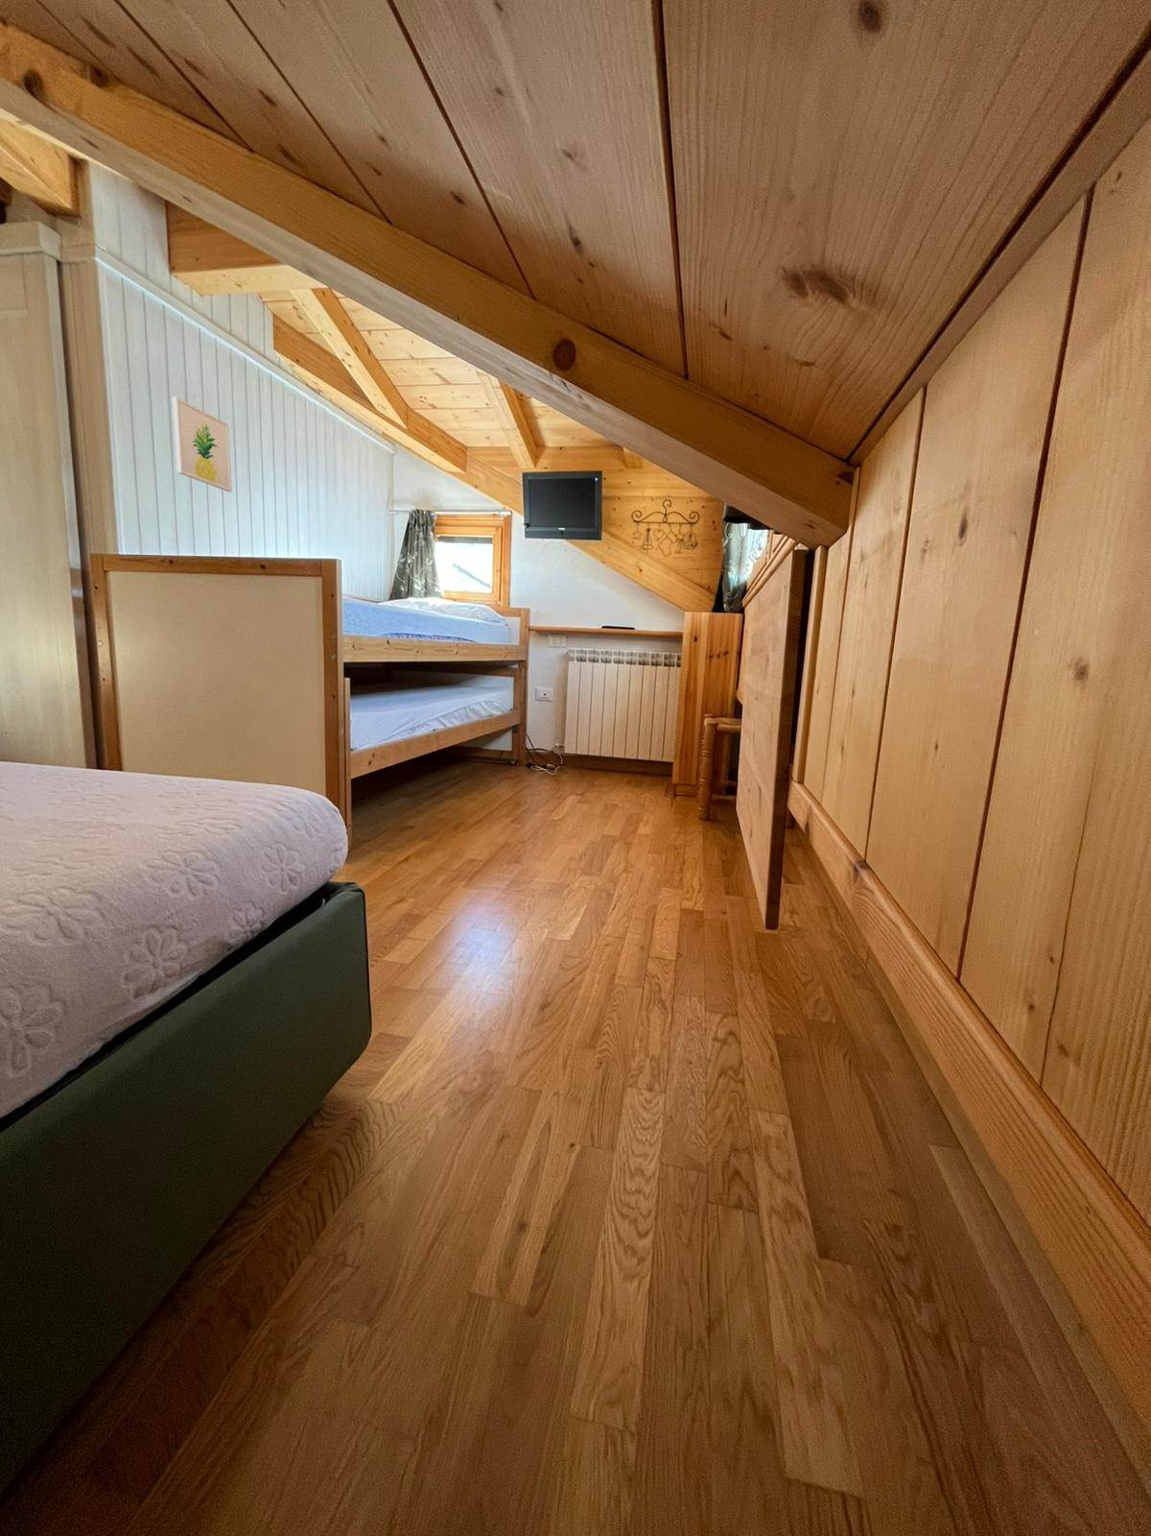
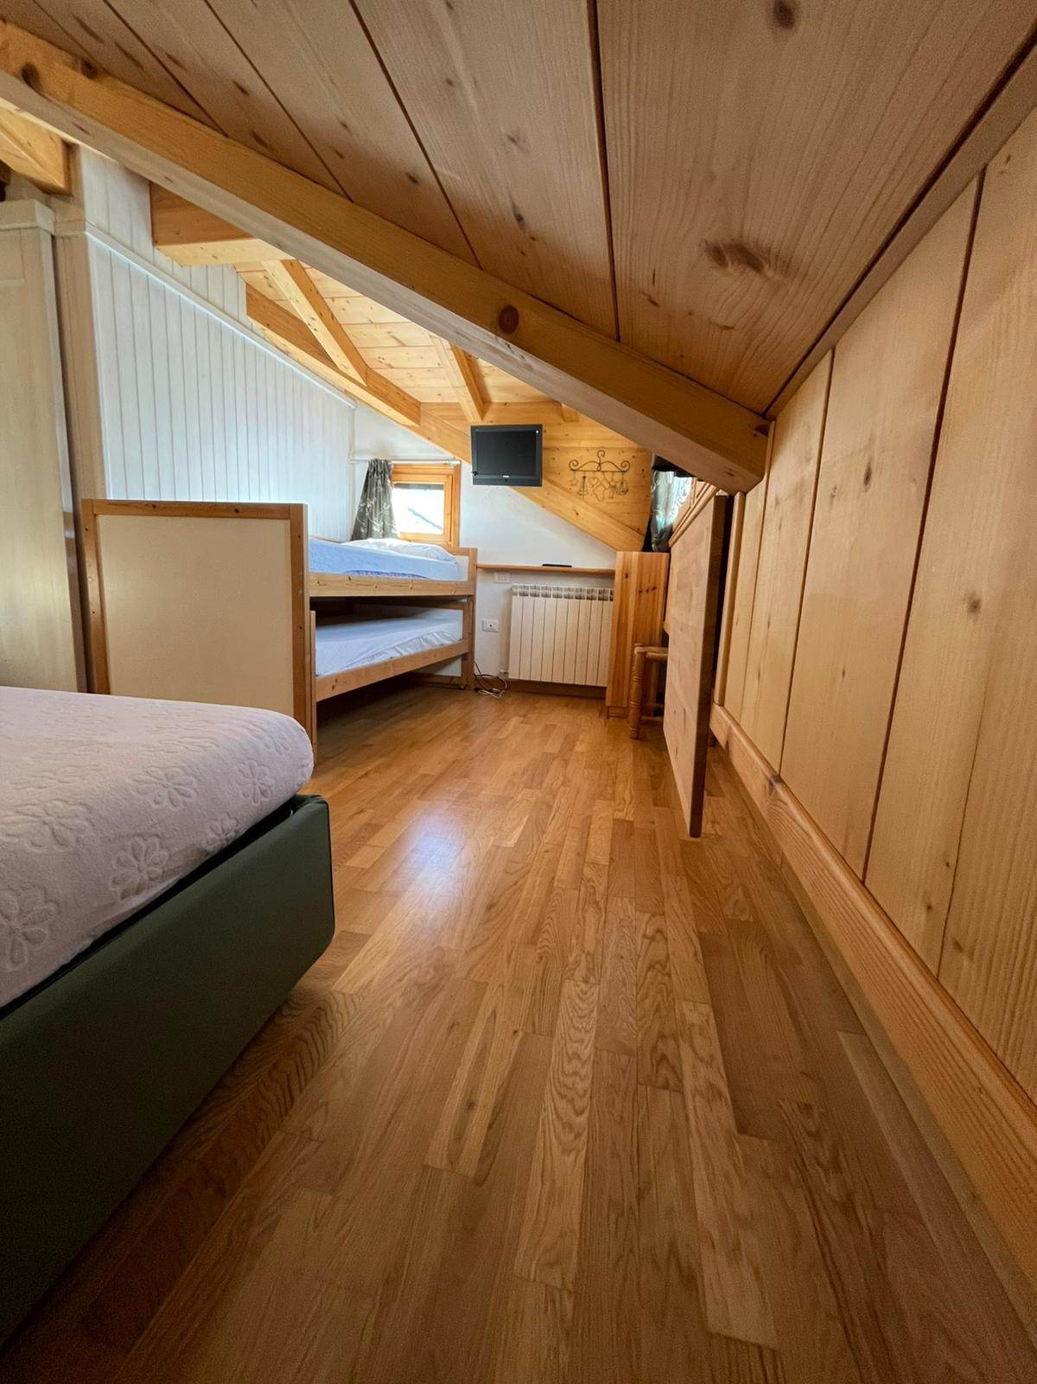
- wall art [172,397,233,492]
